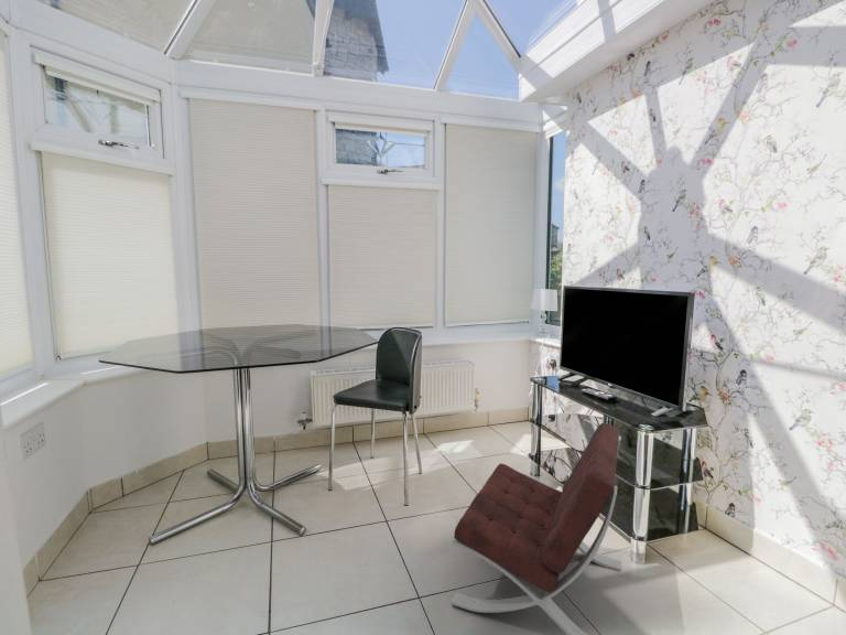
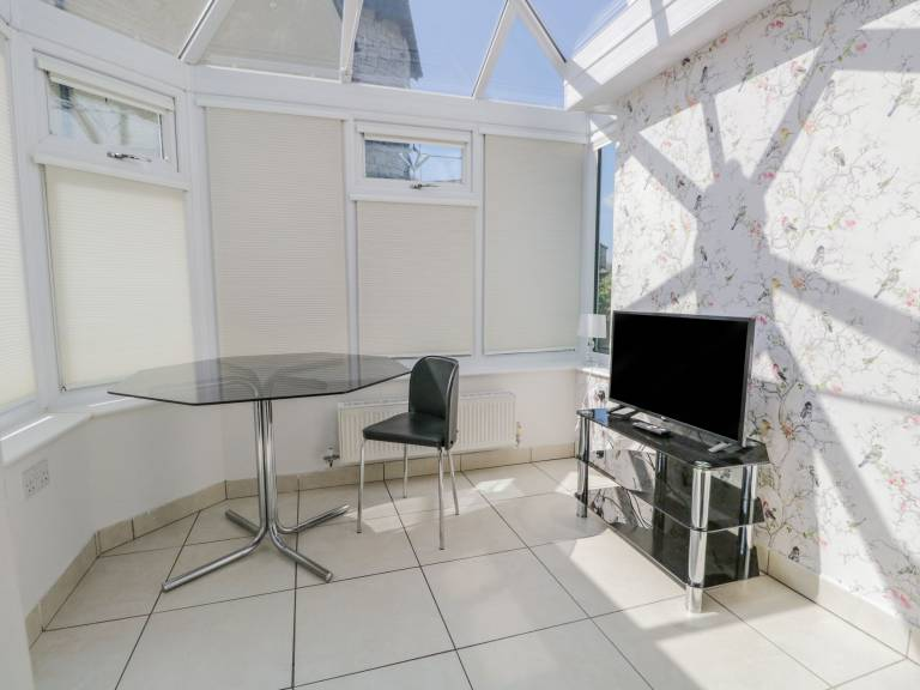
- lounge chair [449,421,622,635]
